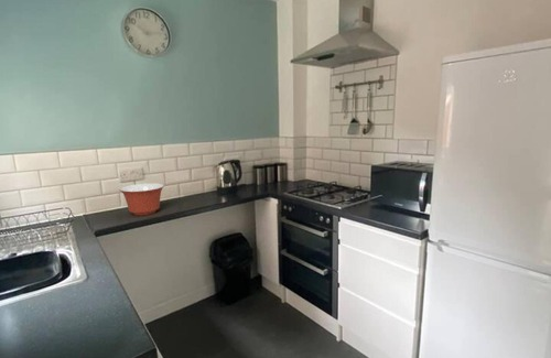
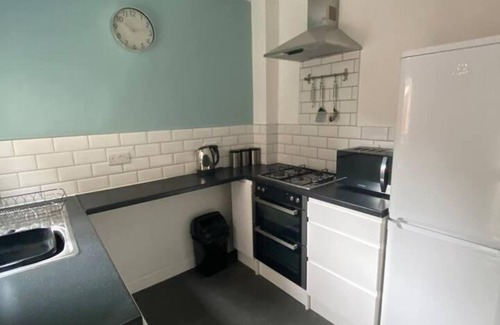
- mixing bowl [119,182,165,216]
